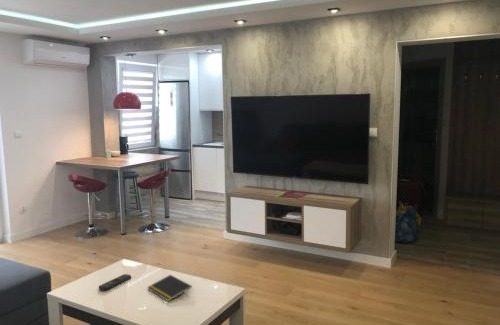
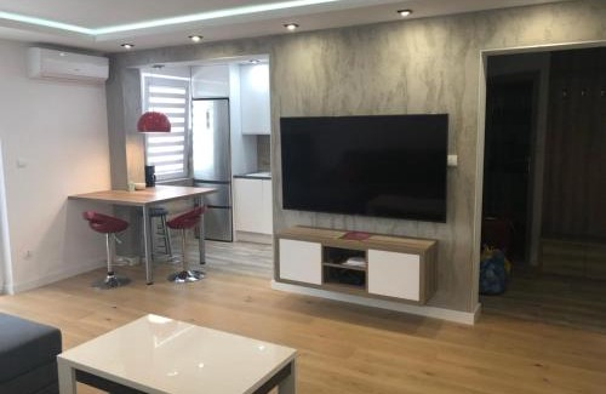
- notepad [147,274,193,302]
- remote control [98,273,132,291]
